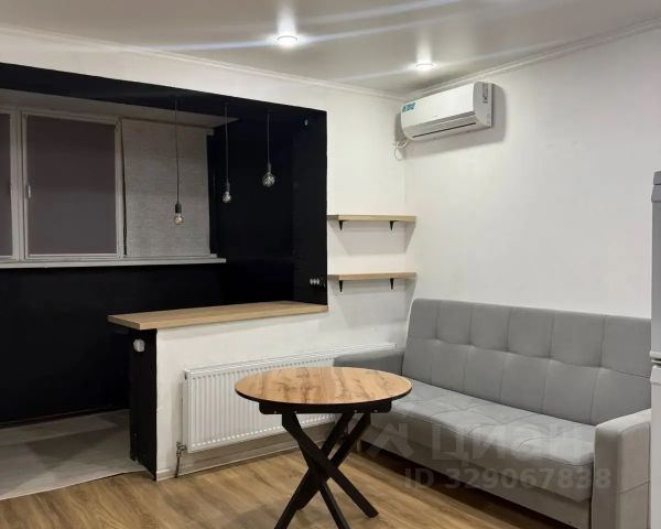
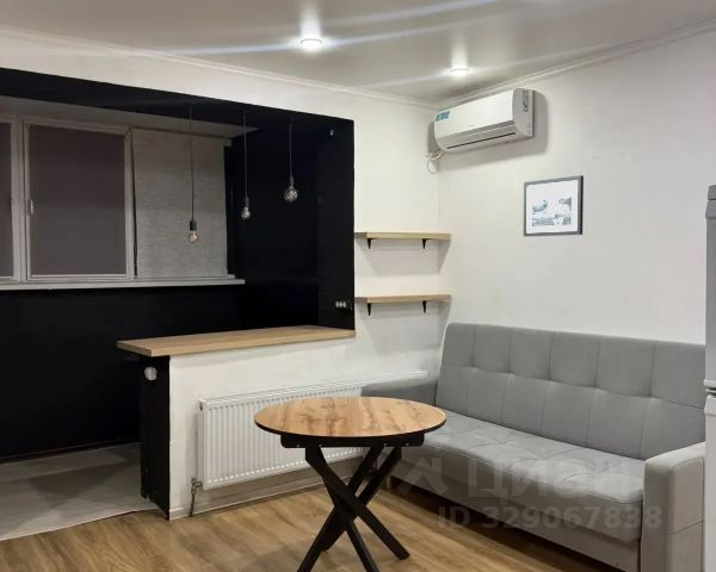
+ picture frame [523,174,585,238]
